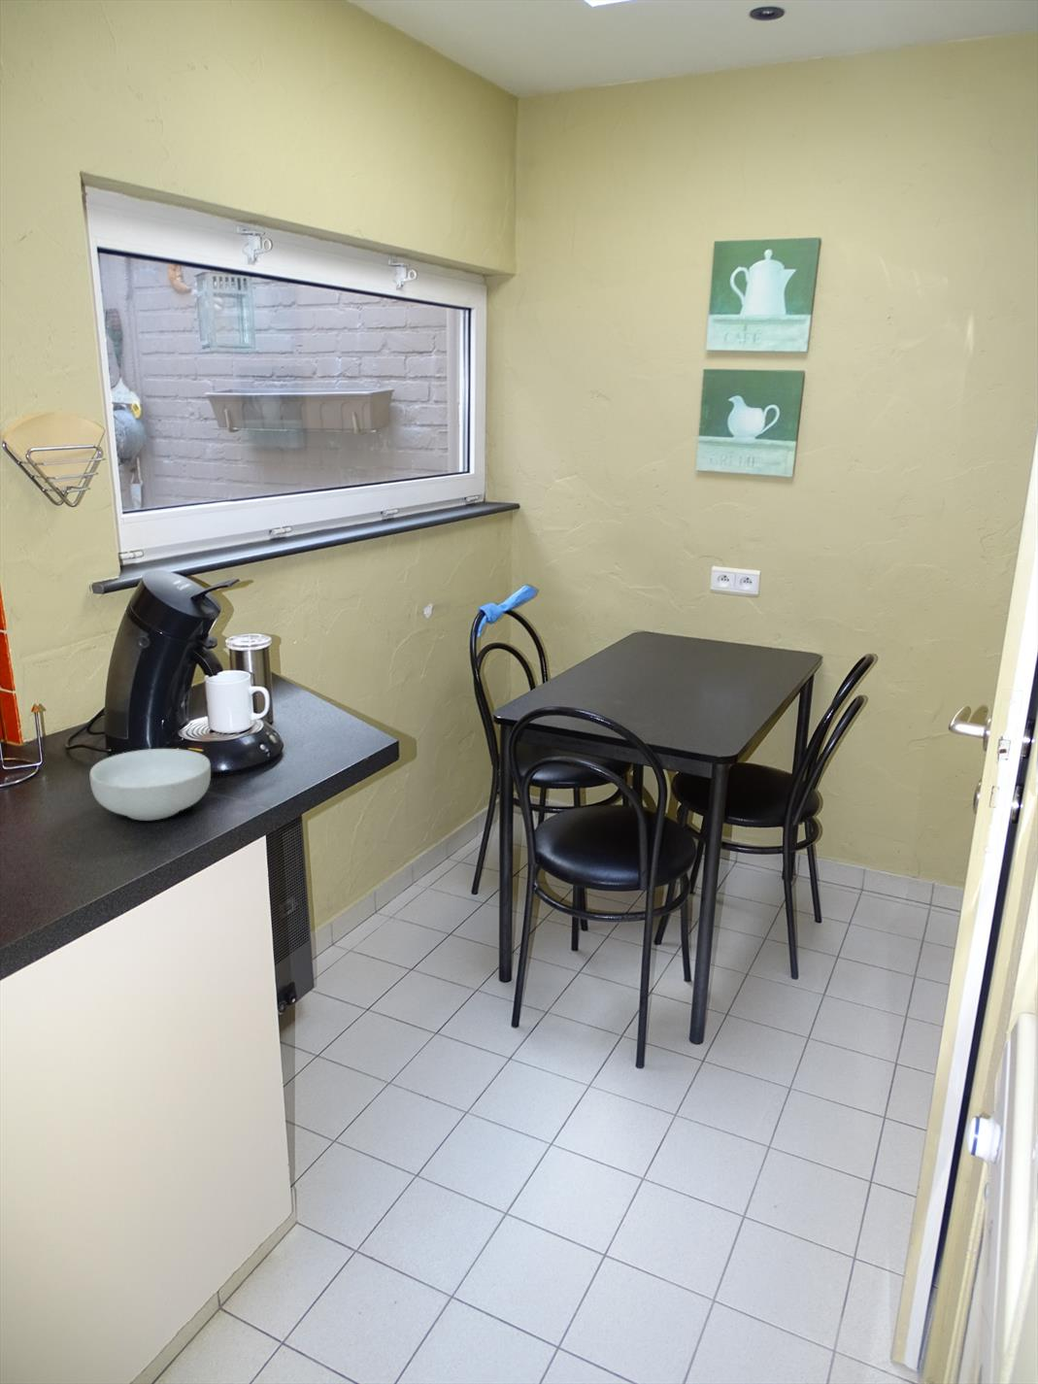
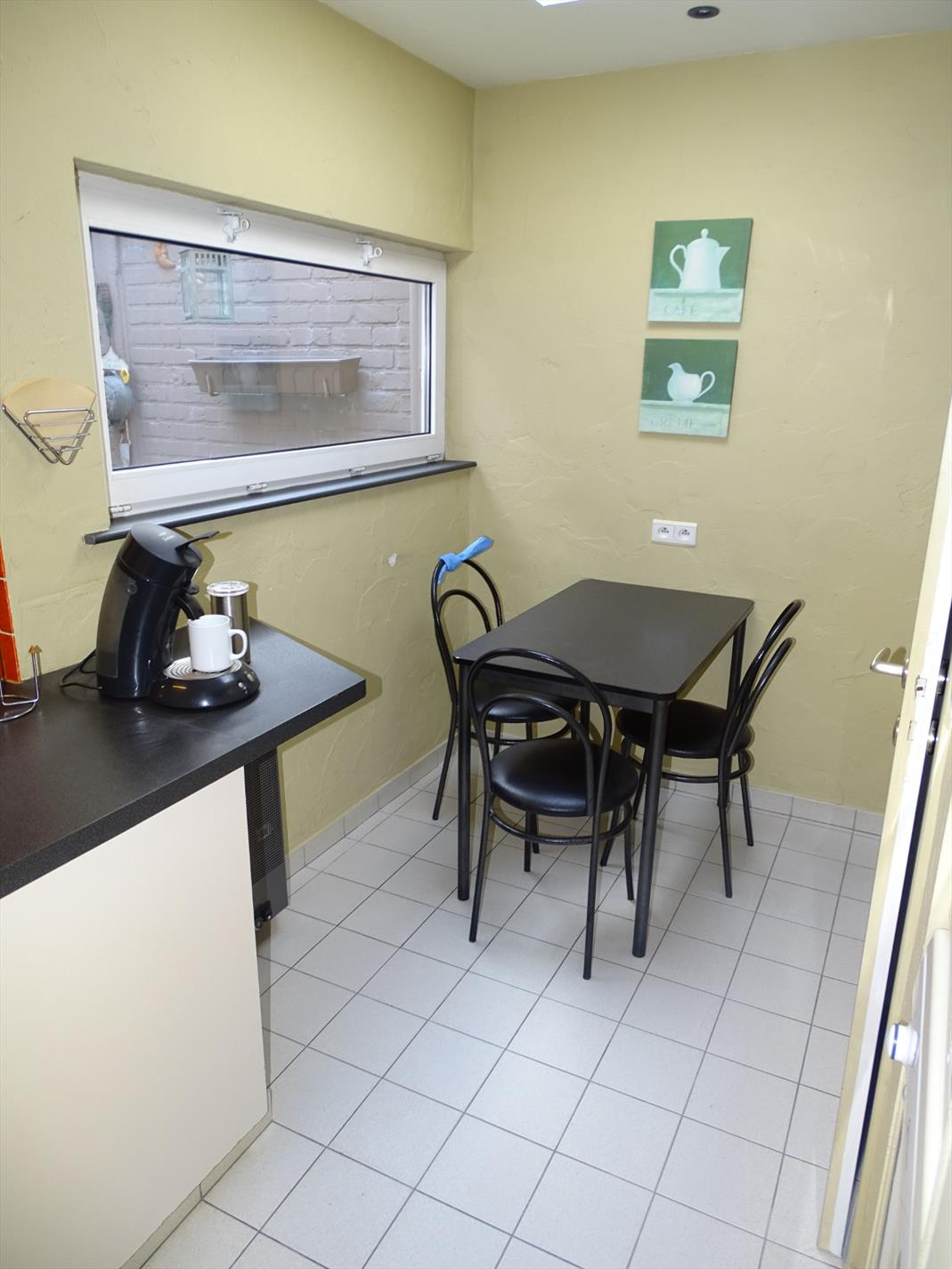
- cereal bowl [89,748,212,821]
